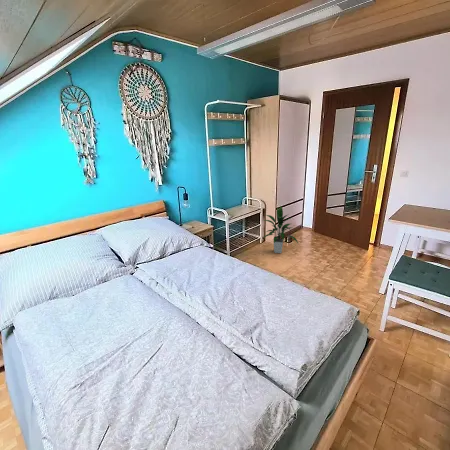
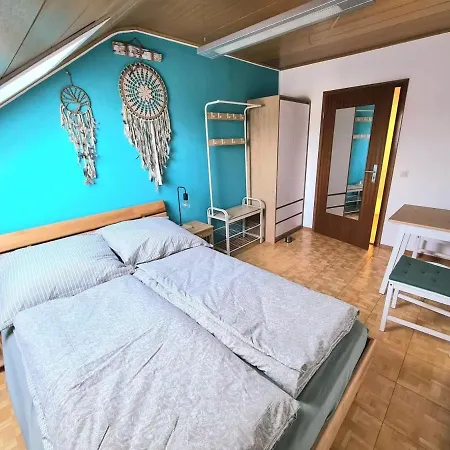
- indoor plant [262,206,299,254]
